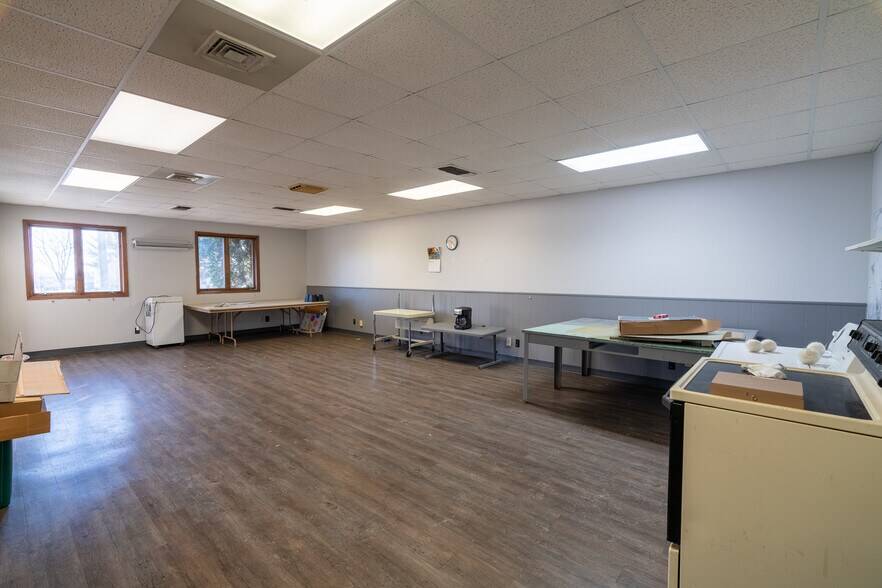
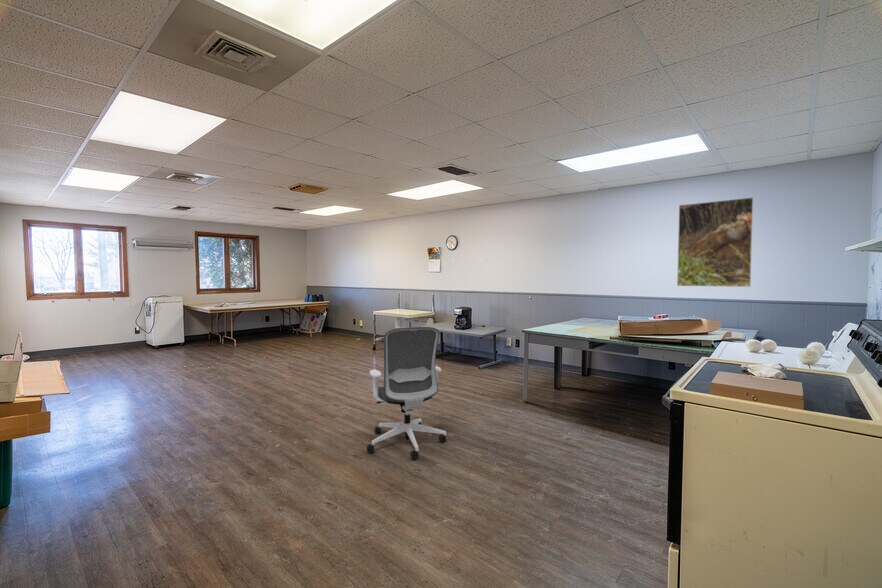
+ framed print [676,196,754,288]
+ office chair [366,326,447,460]
